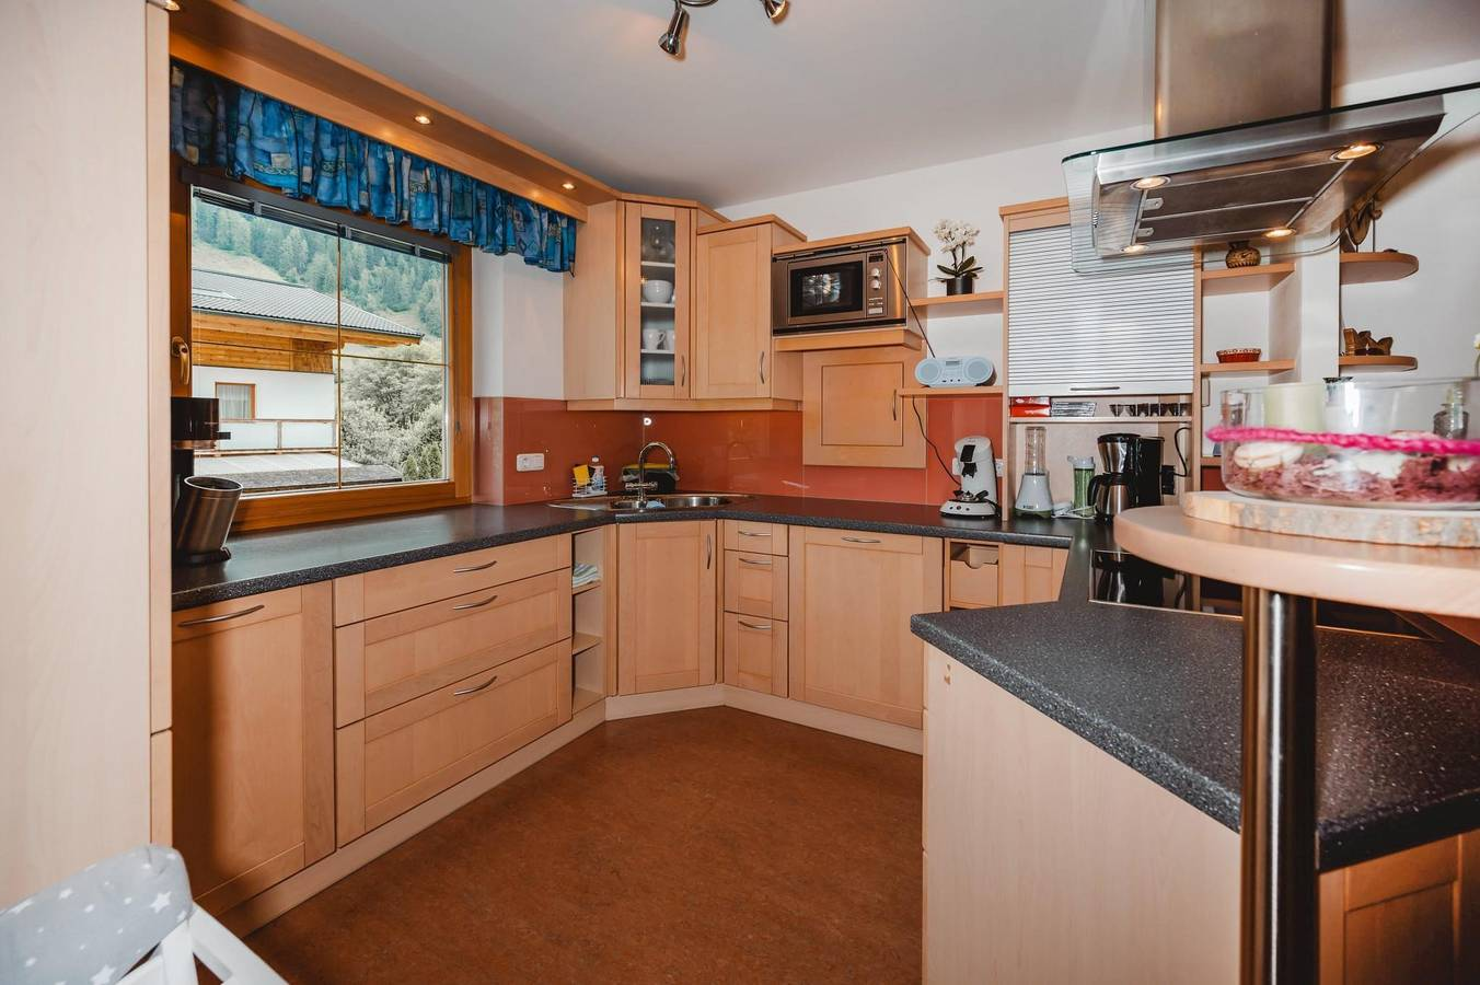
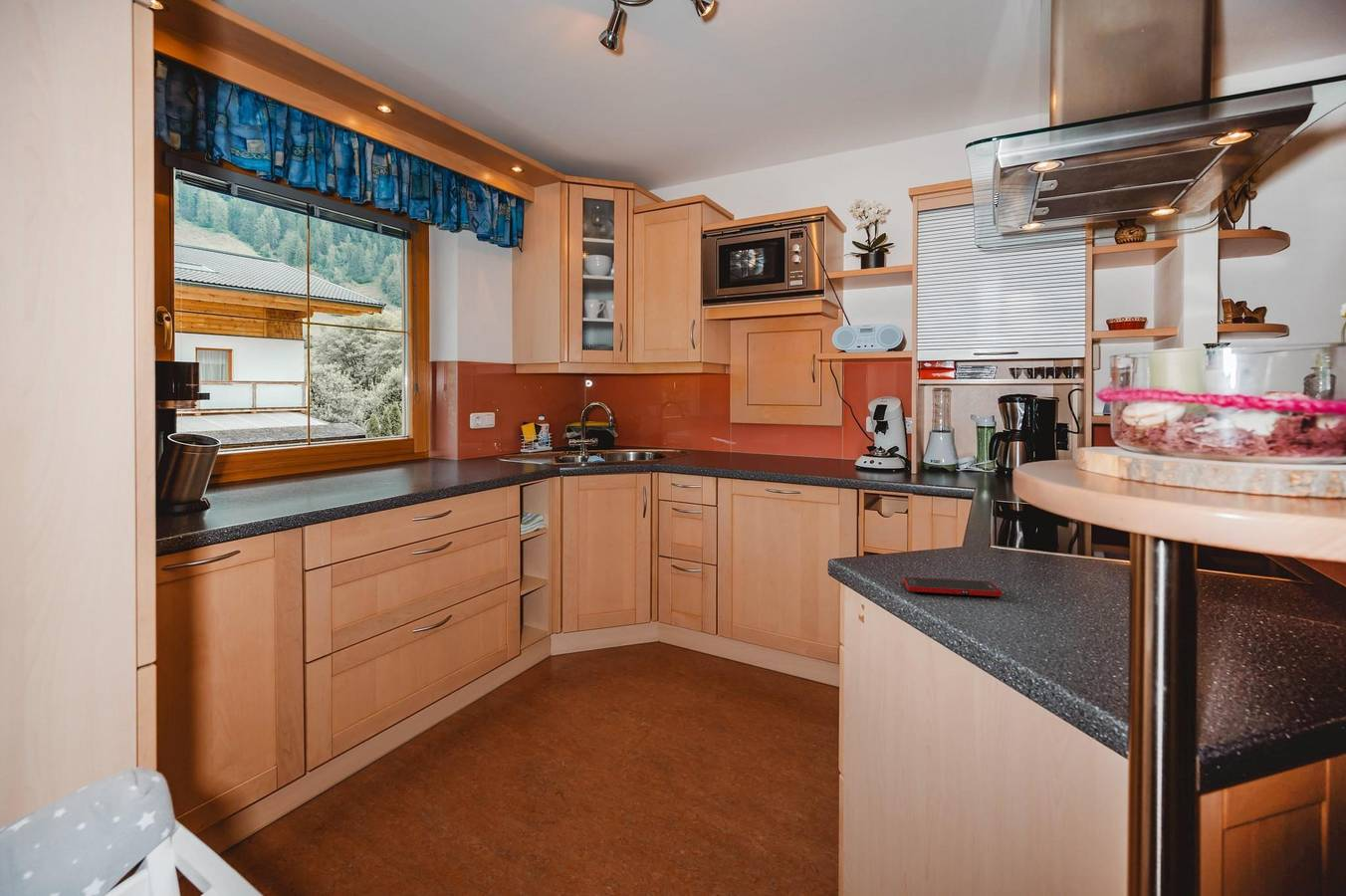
+ cell phone [902,576,1003,597]
